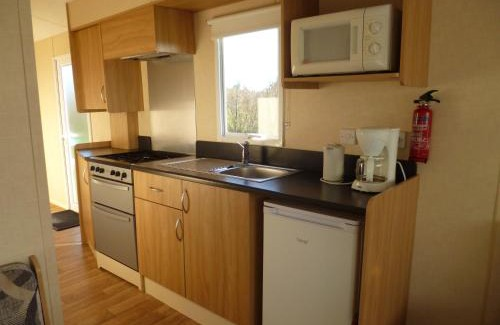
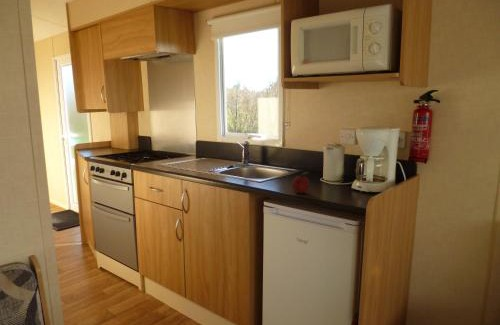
+ fruit [291,171,310,194]
